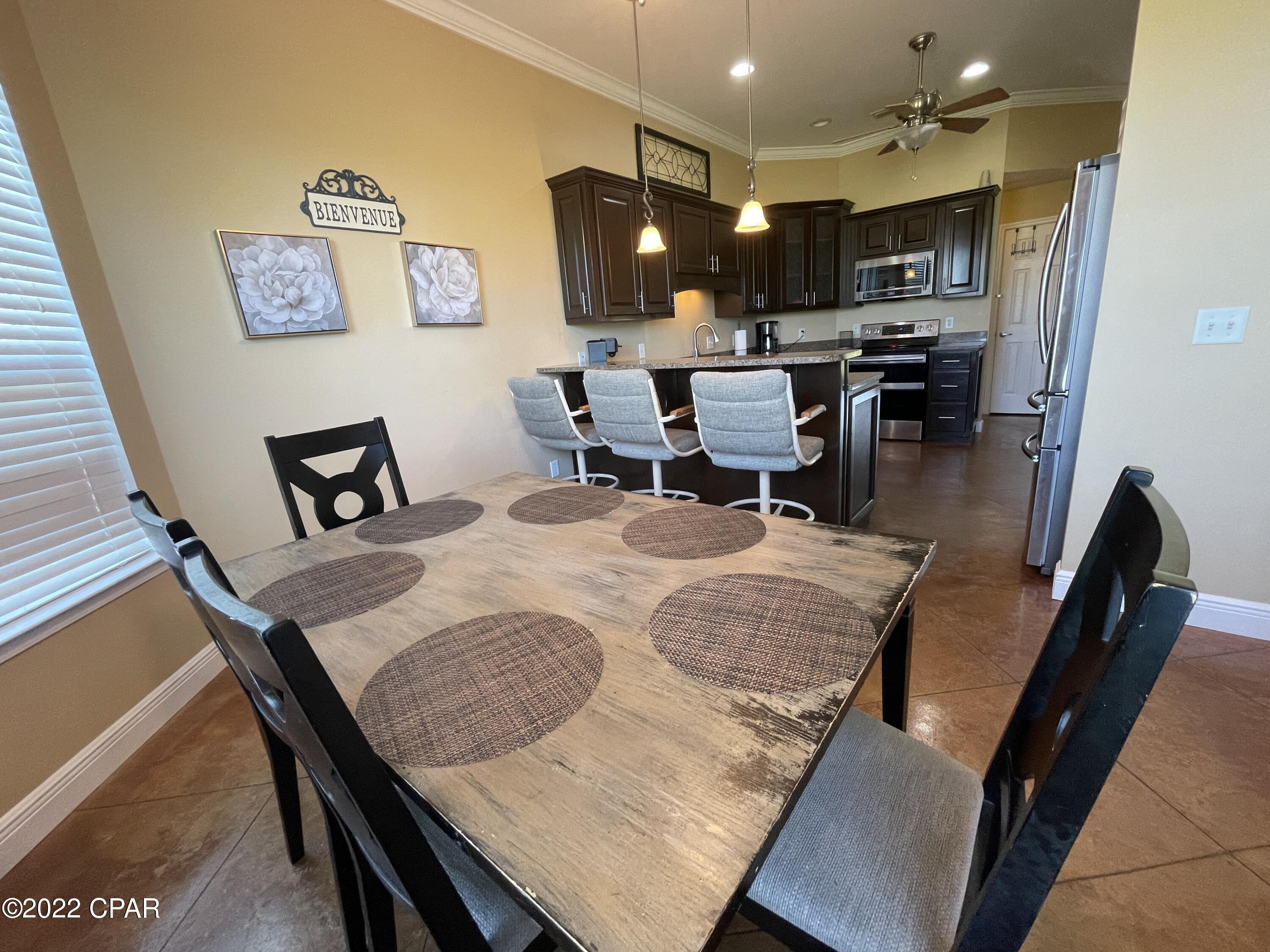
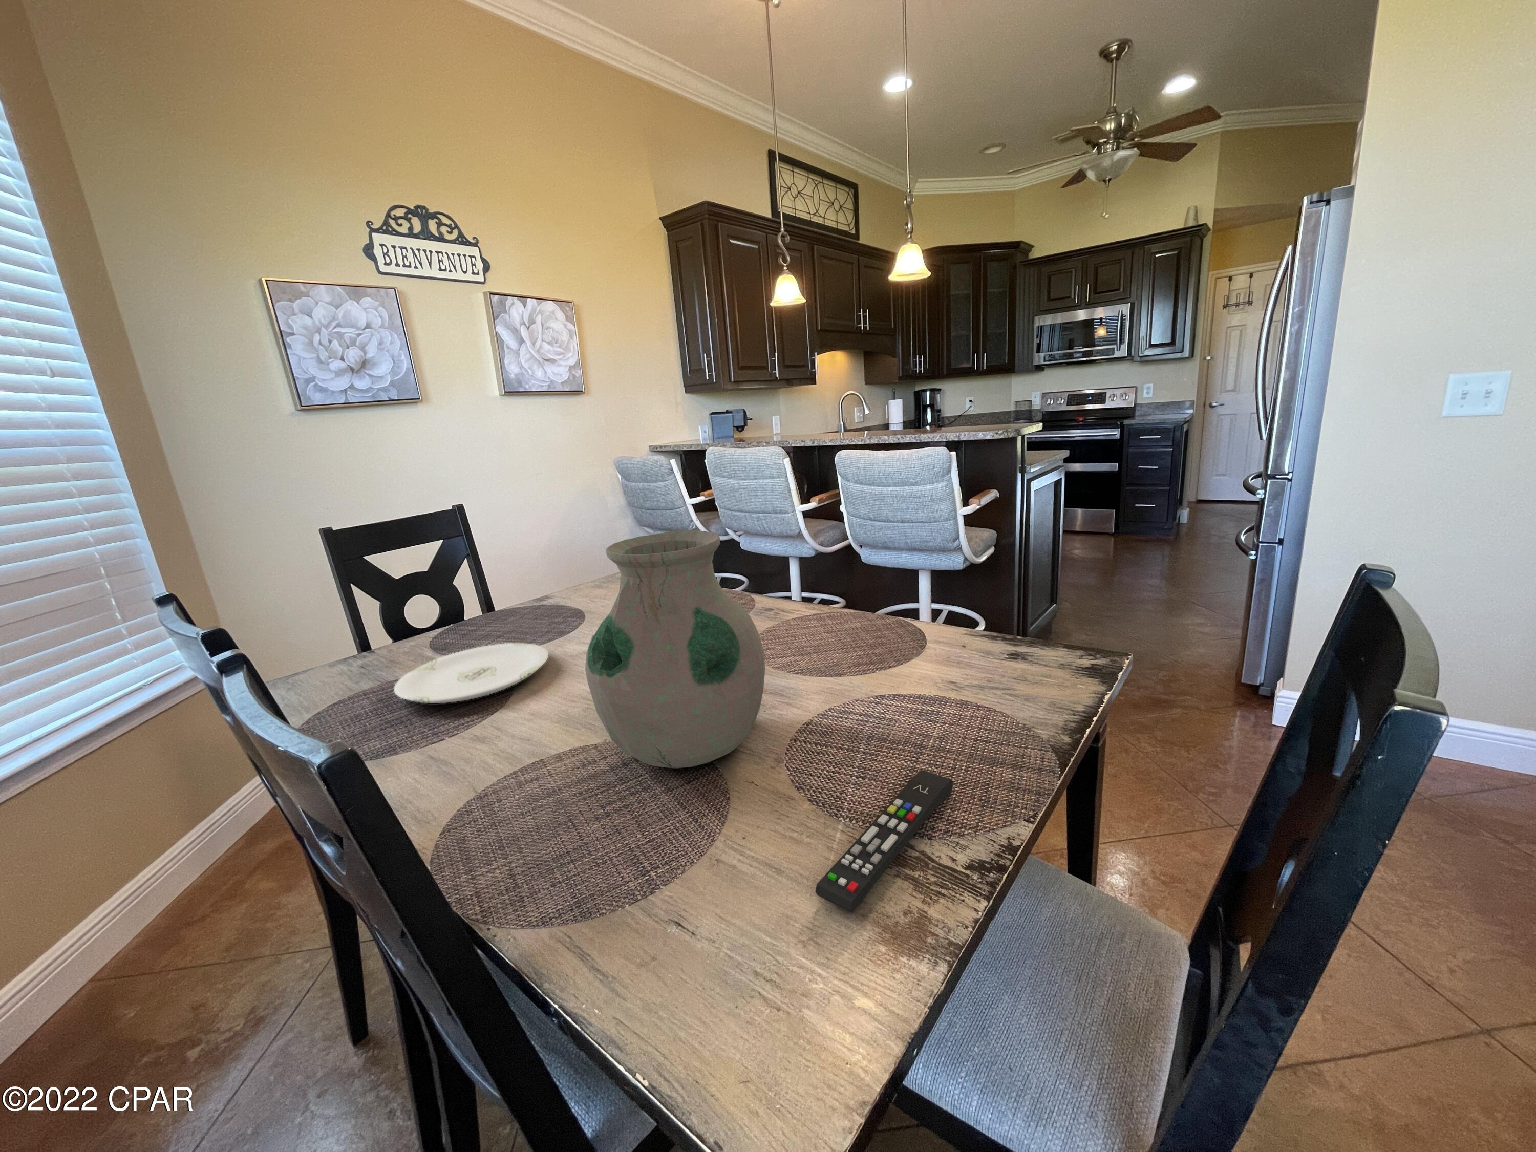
+ vase [584,529,766,770]
+ plate [393,643,549,704]
+ remote control [815,770,954,914]
